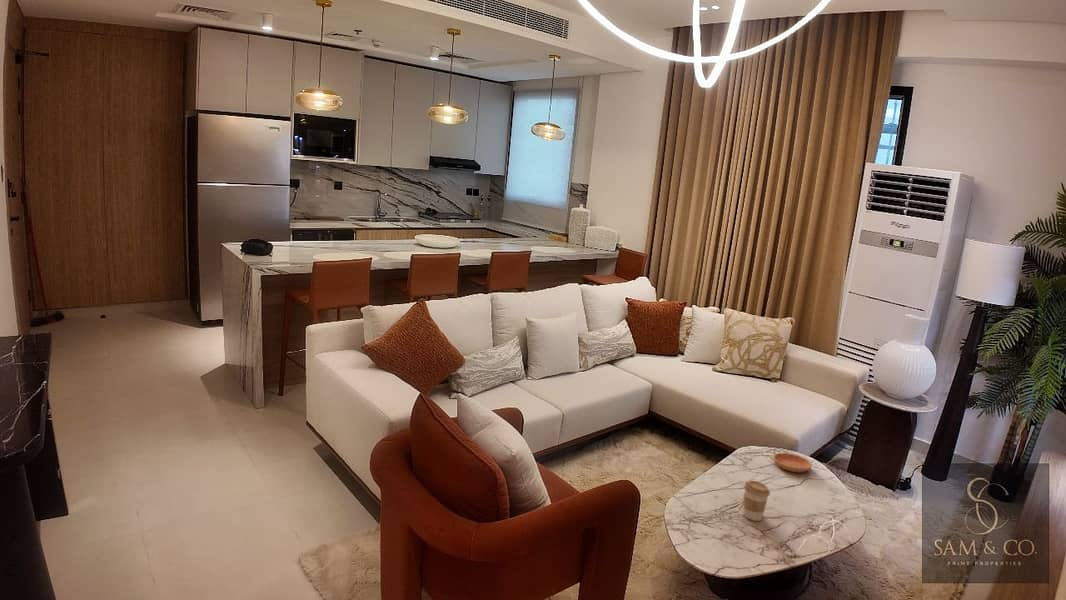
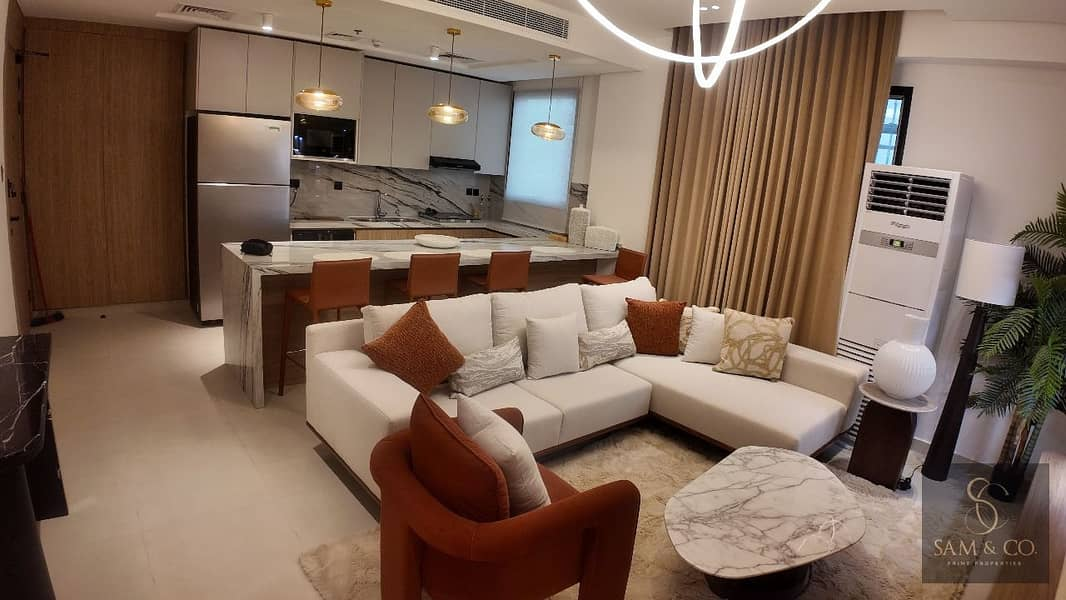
- saucer [772,452,813,474]
- coffee cup [742,480,771,522]
